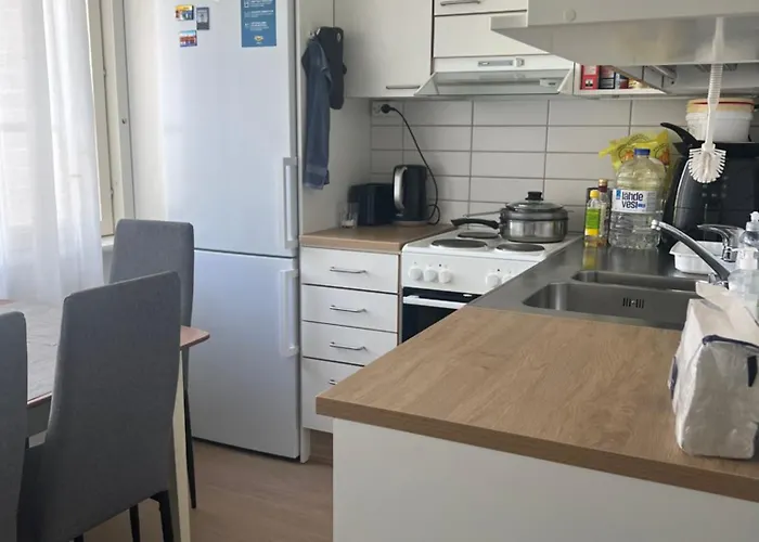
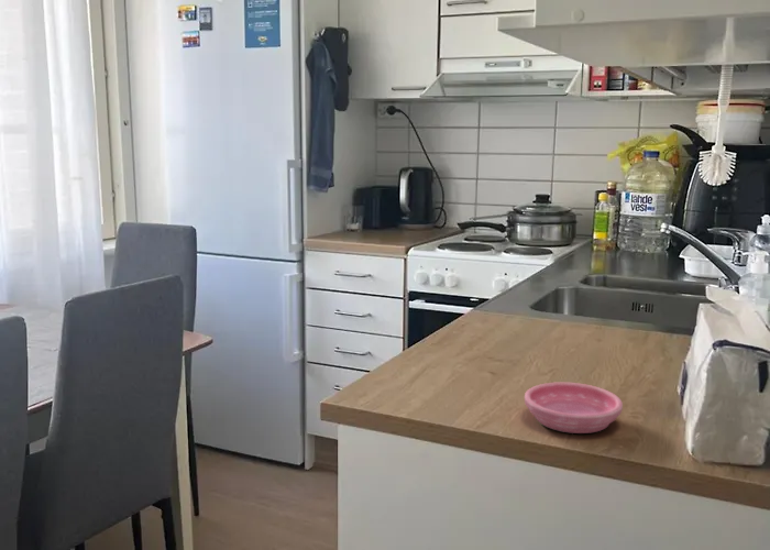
+ saucer [524,382,624,435]
